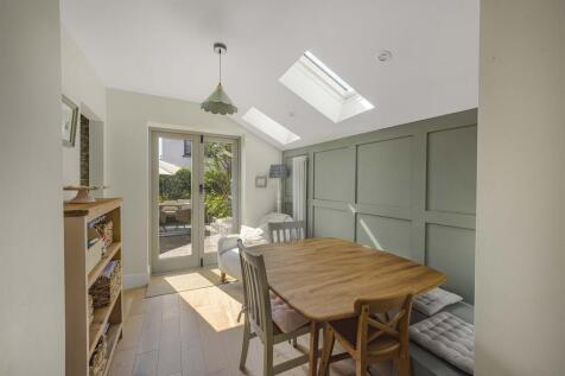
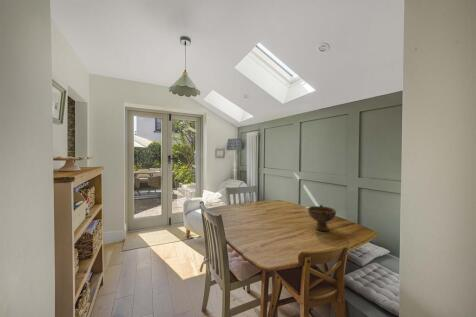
+ bowl [307,204,337,232]
